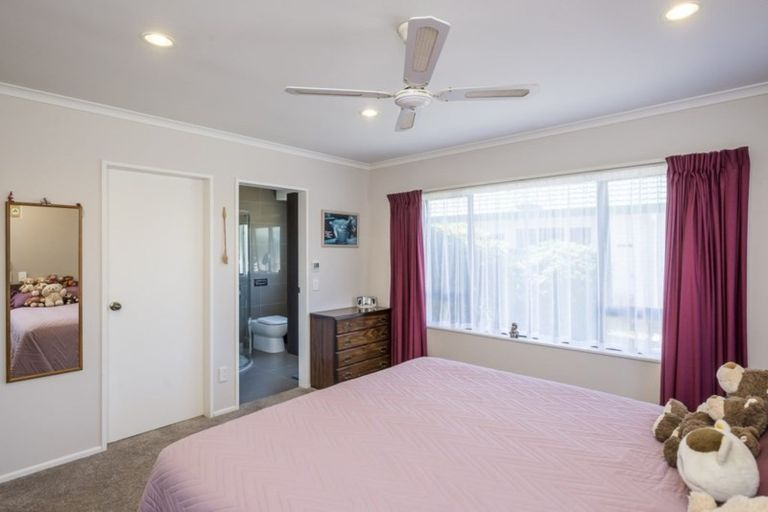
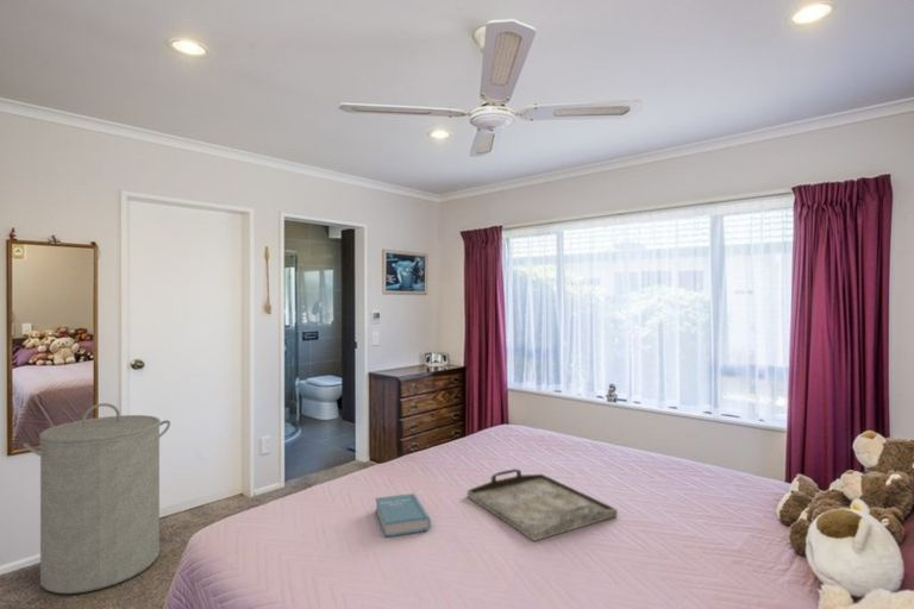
+ serving tray [467,467,619,542]
+ book [375,492,432,539]
+ laundry hamper [21,402,171,595]
